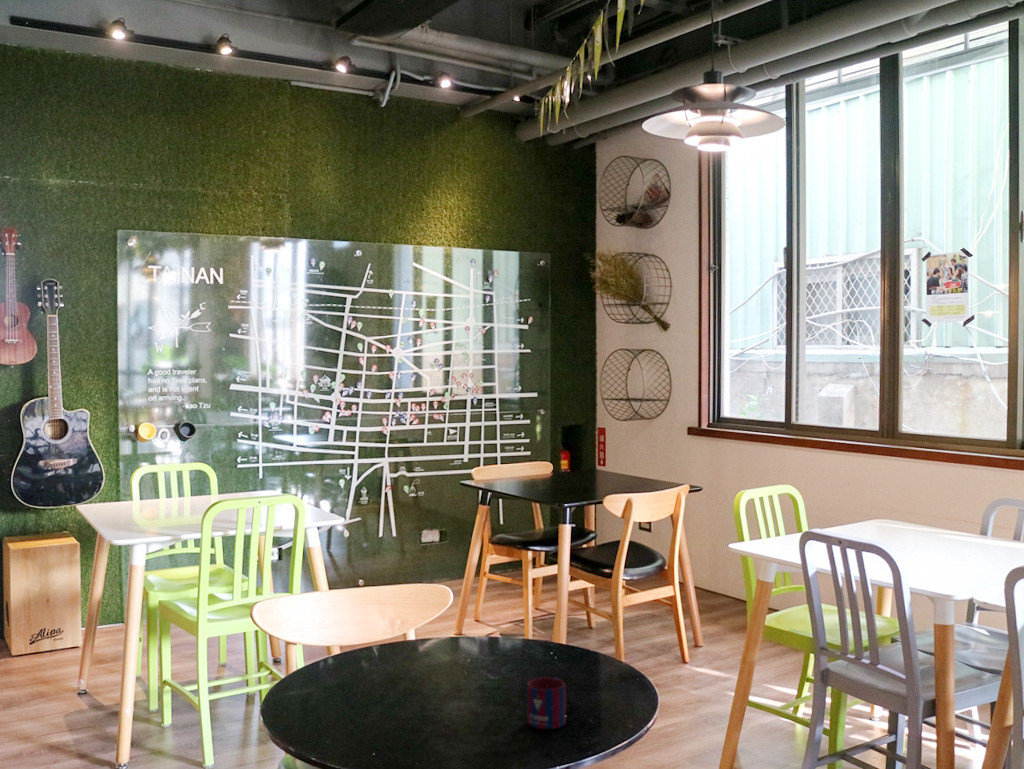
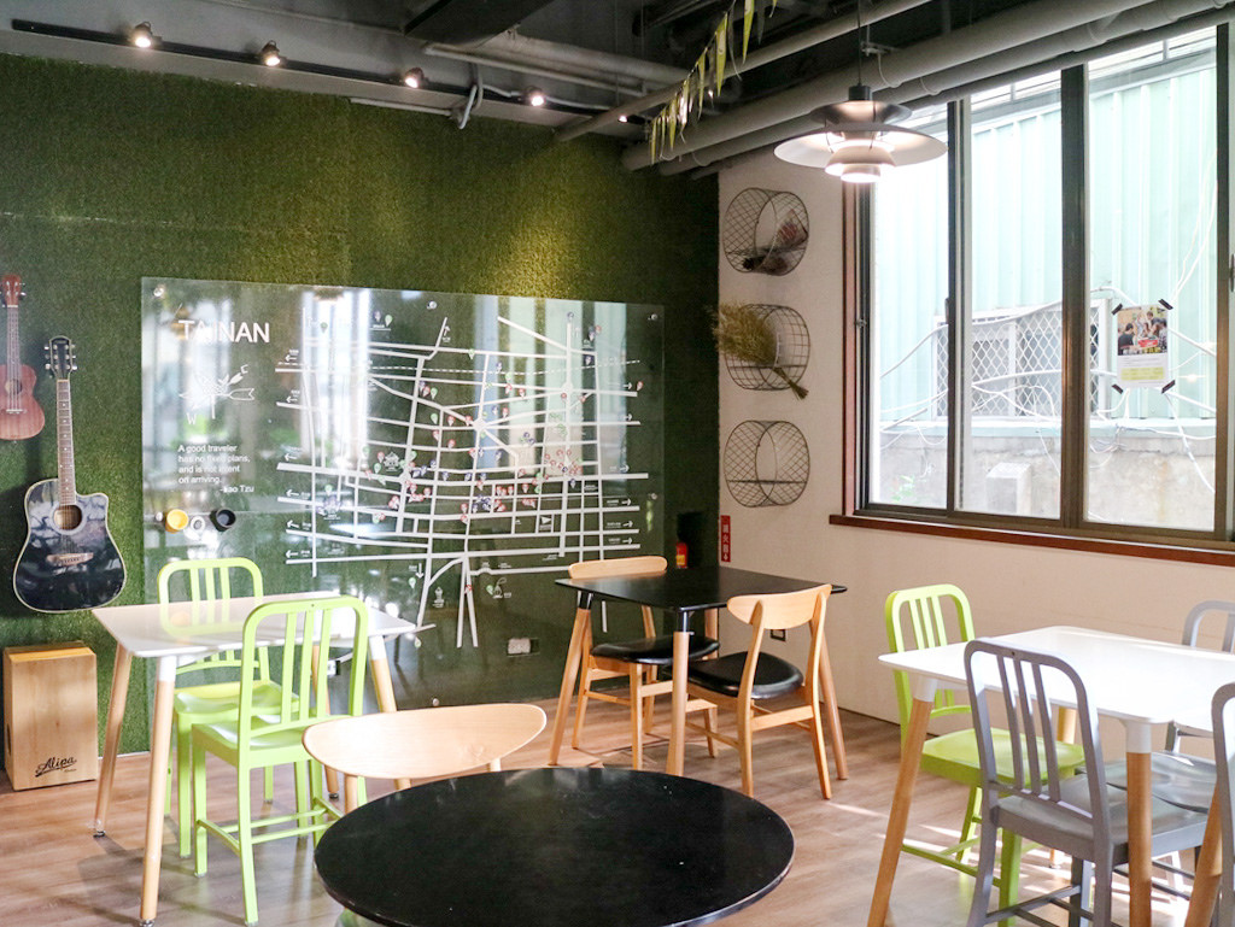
- mug [526,676,567,730]
